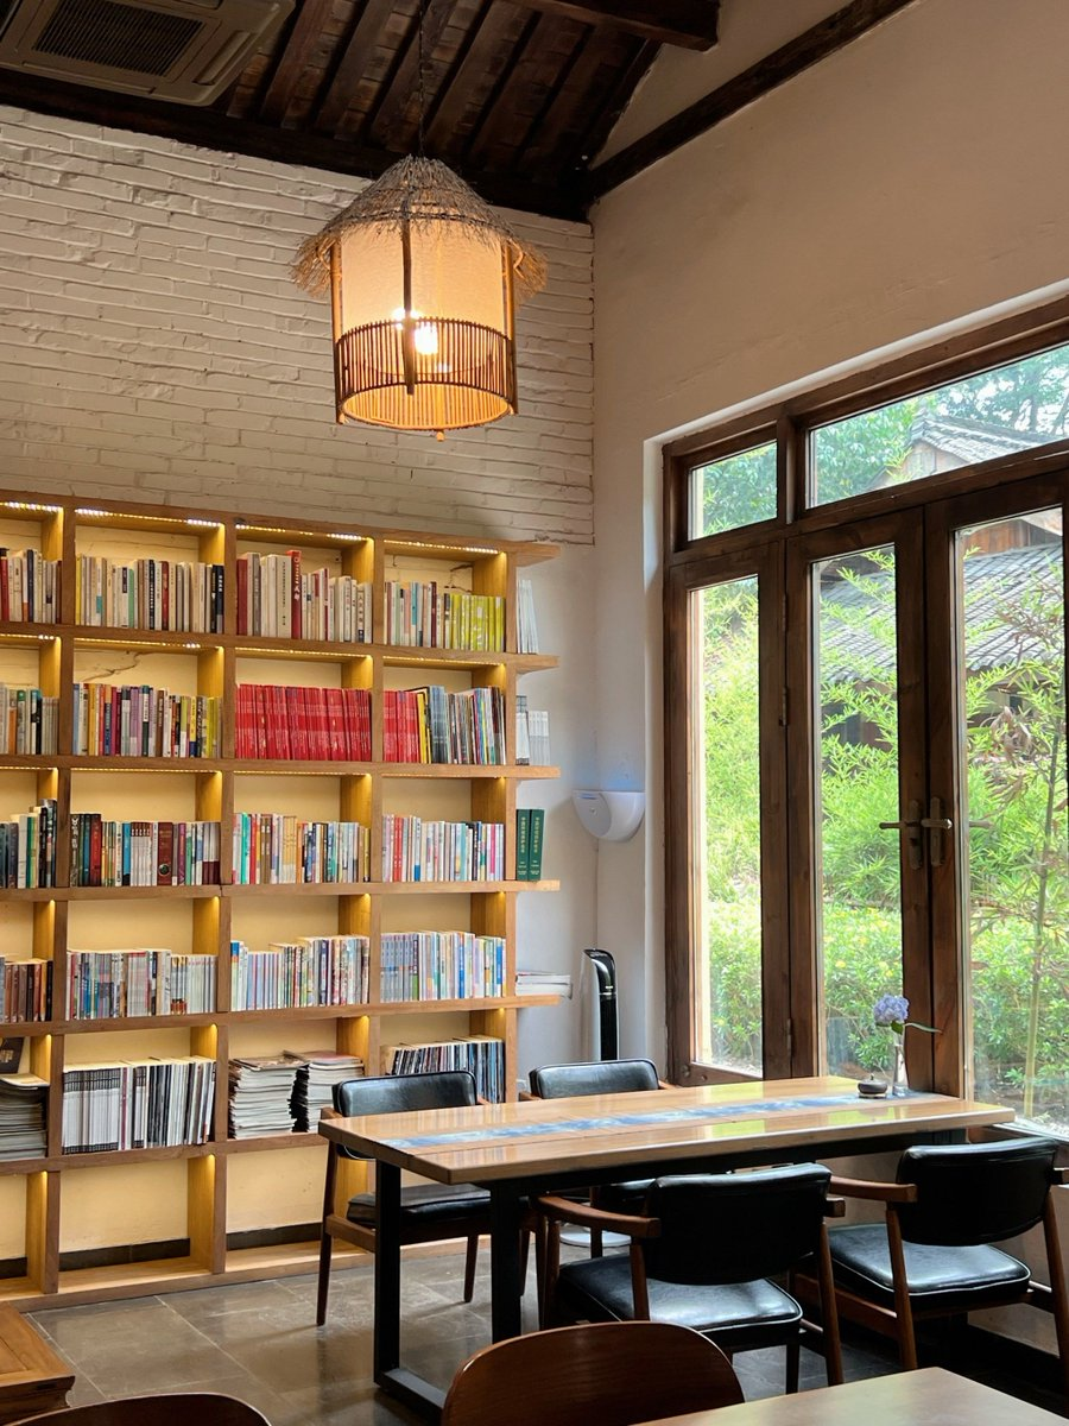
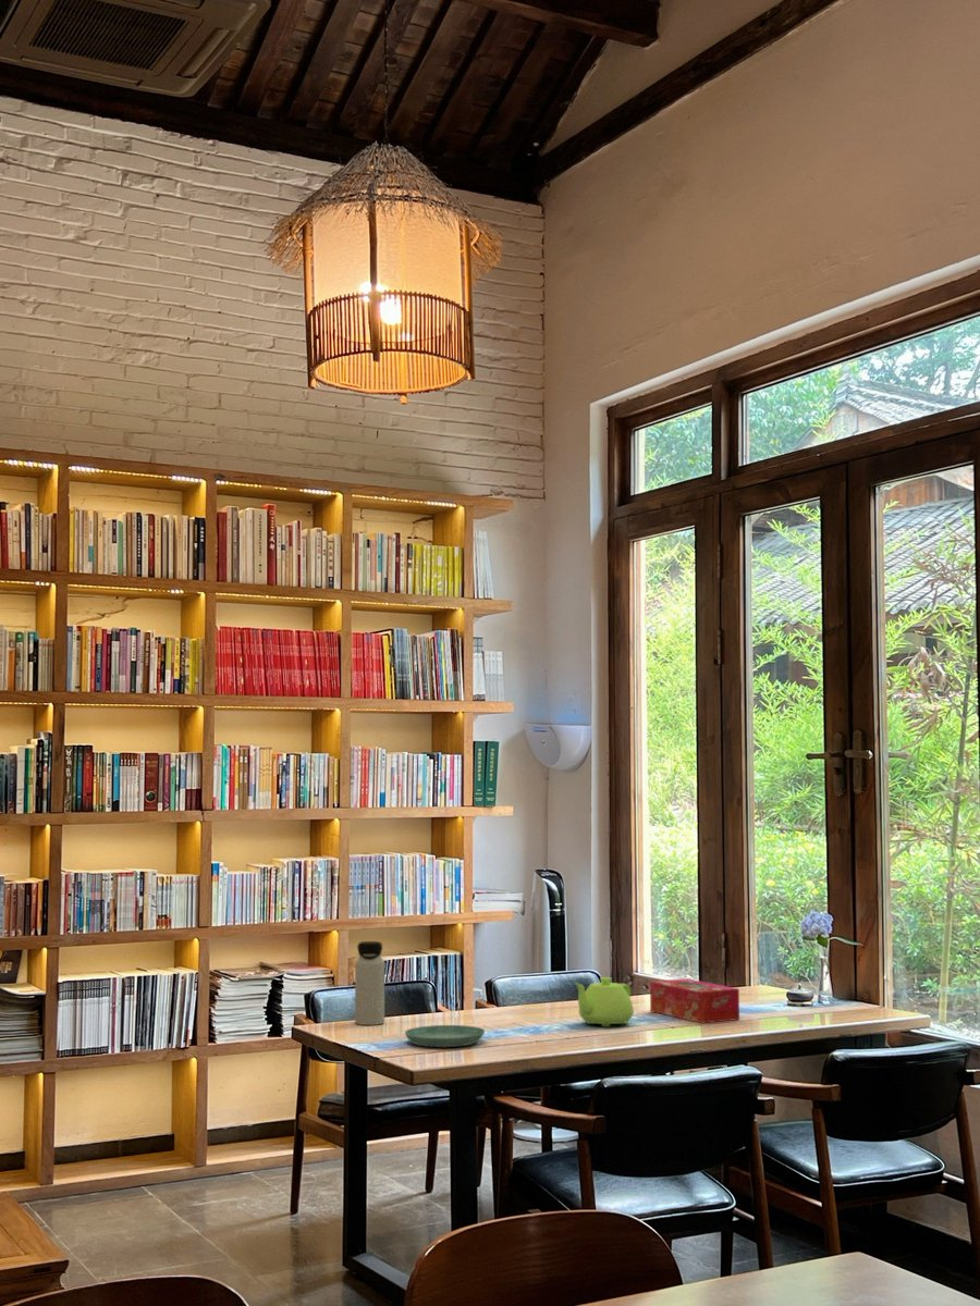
+ tissue box [649,977,740,1024]
+ teapot [573,976,635,1027]
+ saucer [404,1024,486,1048]
+ water bottle [354,940,385,1026]
